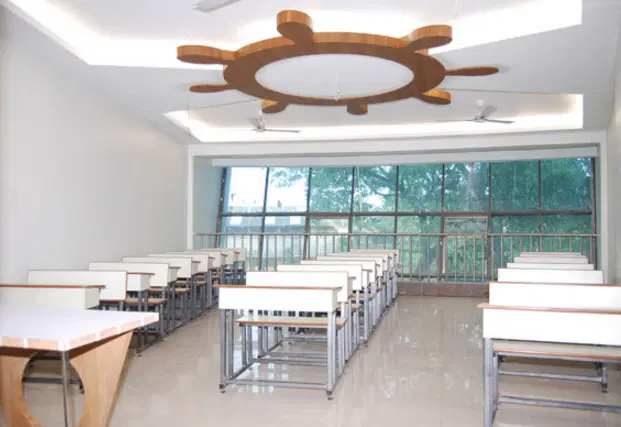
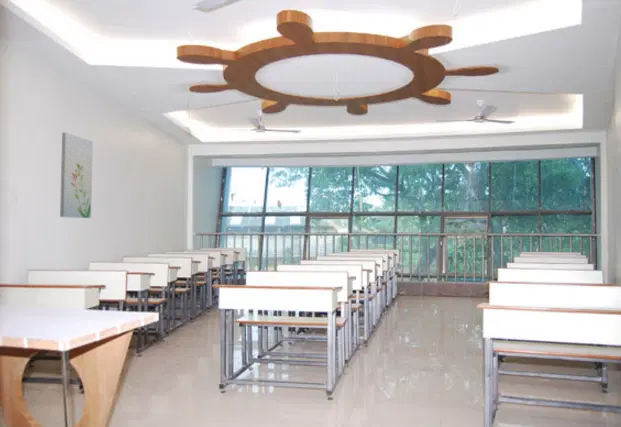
+ wall art [59,132,94,219]
